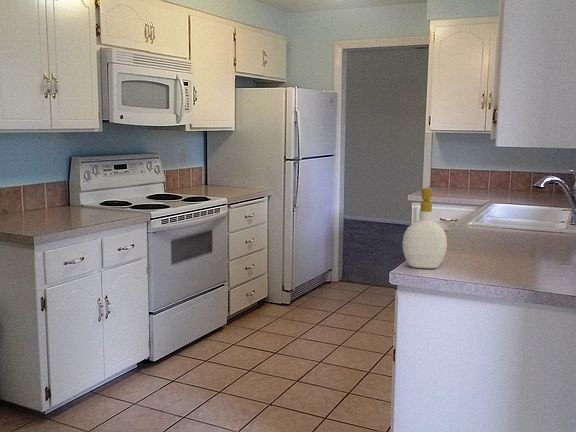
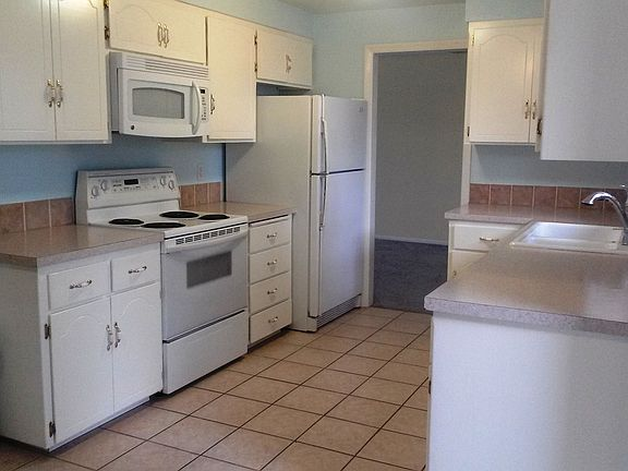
- soap bottle [401,187,448,270]
